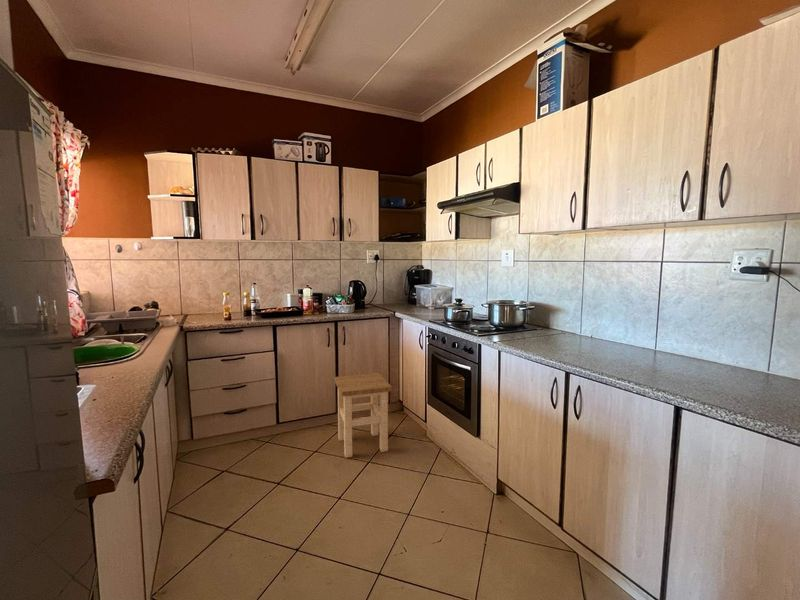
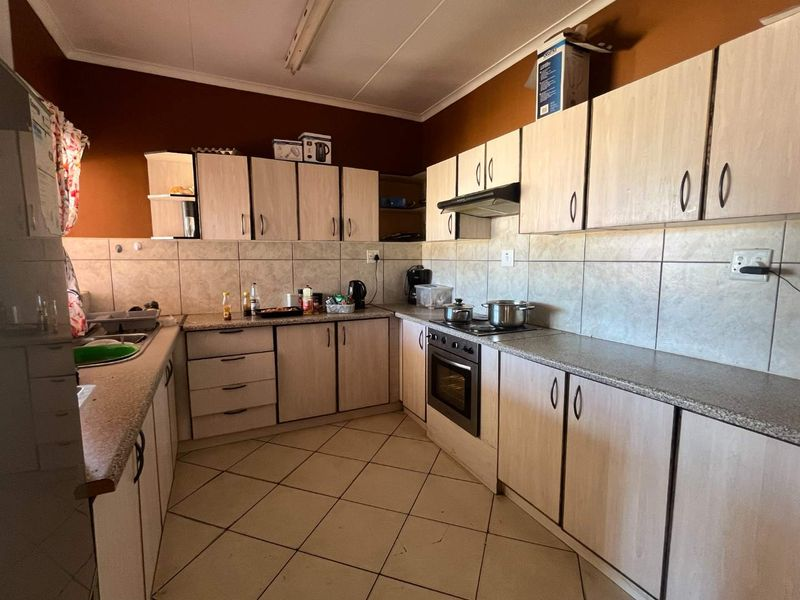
- stool [333,372,393,459]
